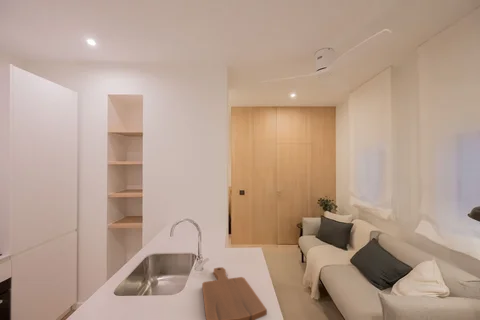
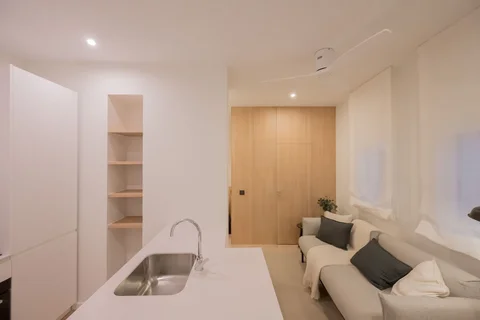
- cutting board [201,266,268,320]
